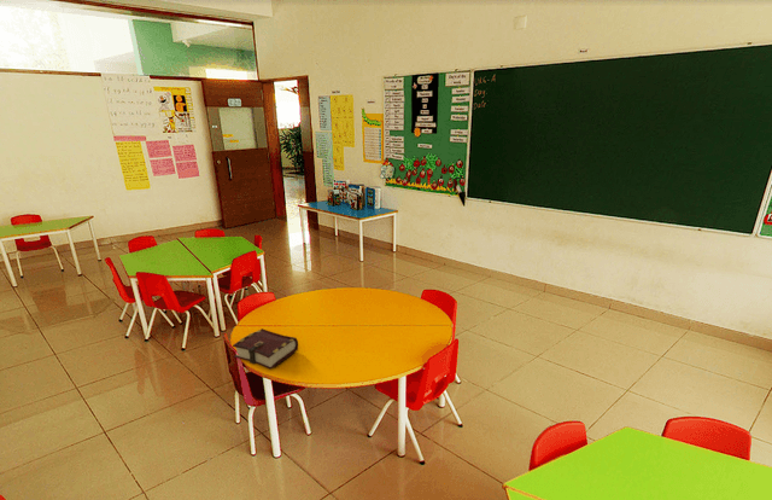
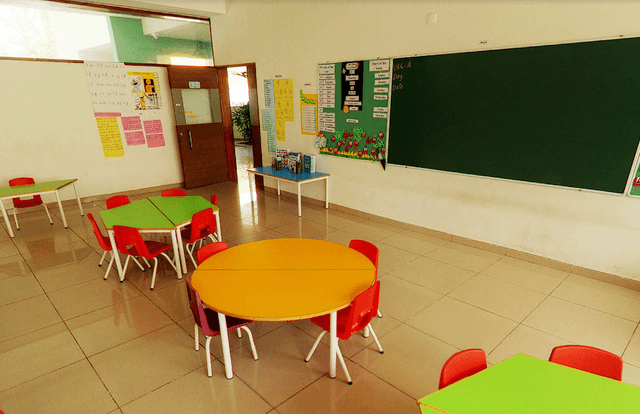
- book [232,327,299,371]
